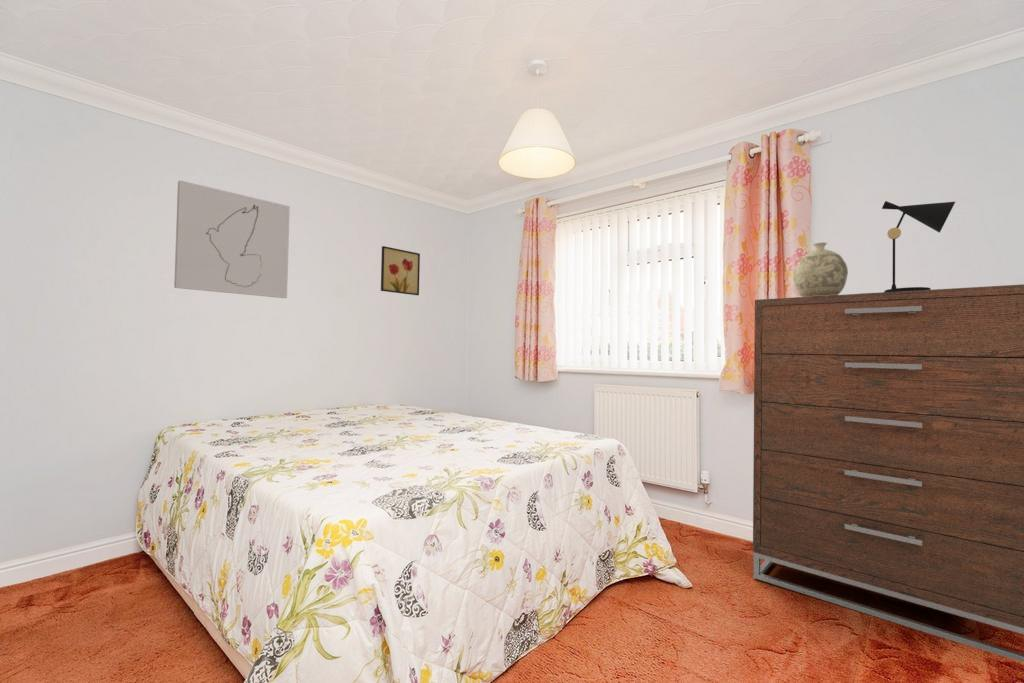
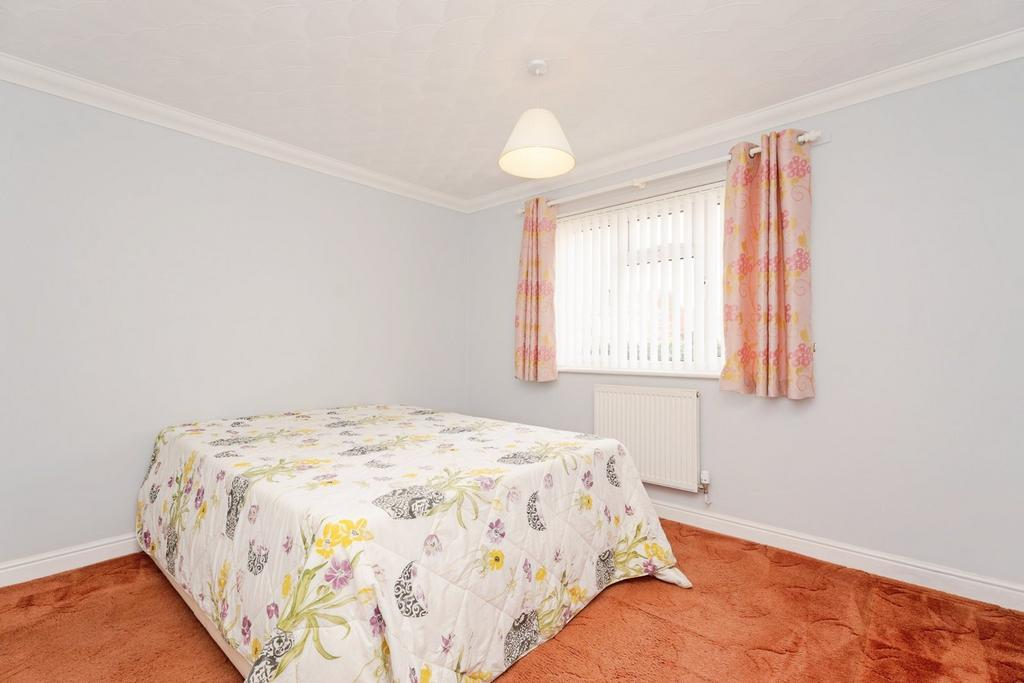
- dresser [752,283,1024,663]
- table lamp [861,200,956,294]
- wall art [380,245,421,296]
- decorative vase [792,241,849,297]
- wall art [173,179,291,299]
